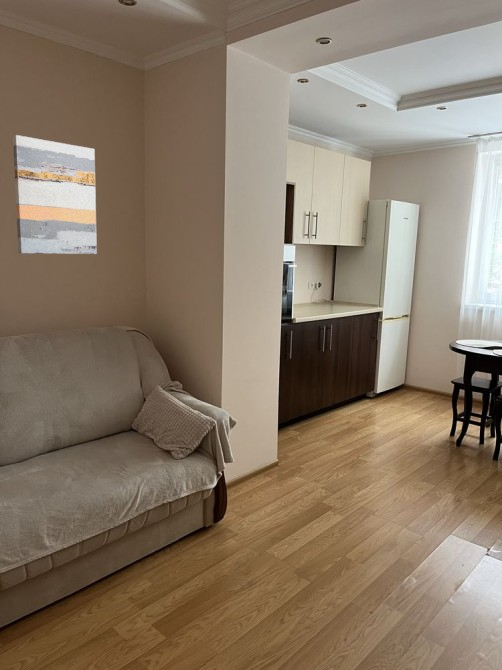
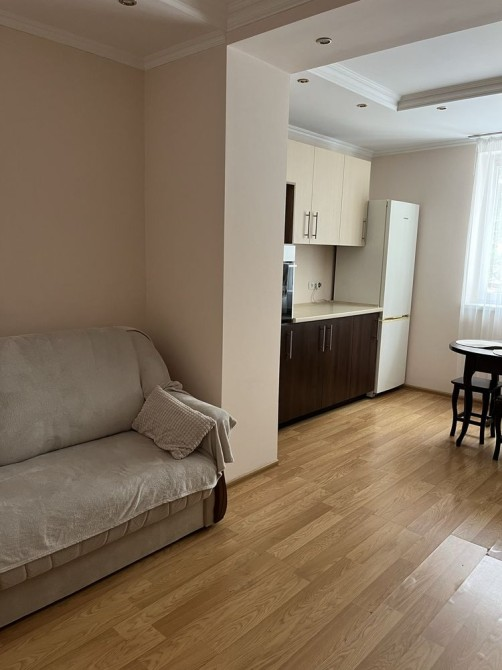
- wall art [12,134,98,255]
